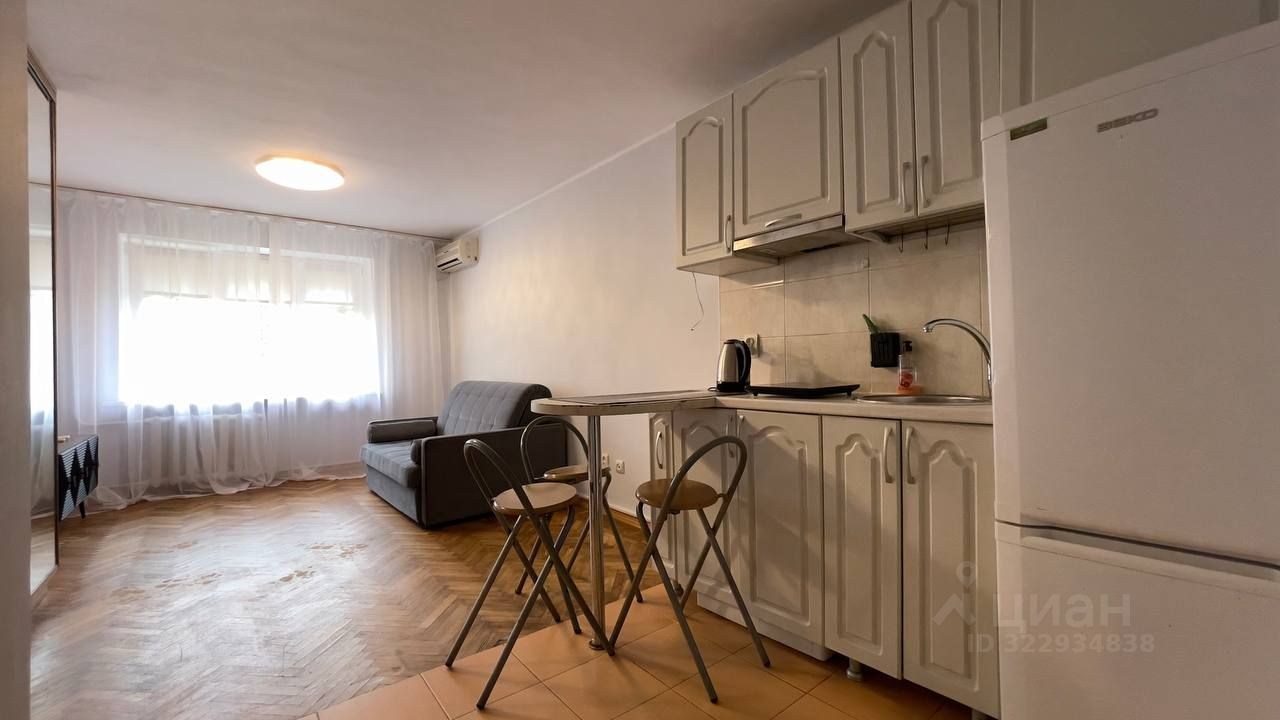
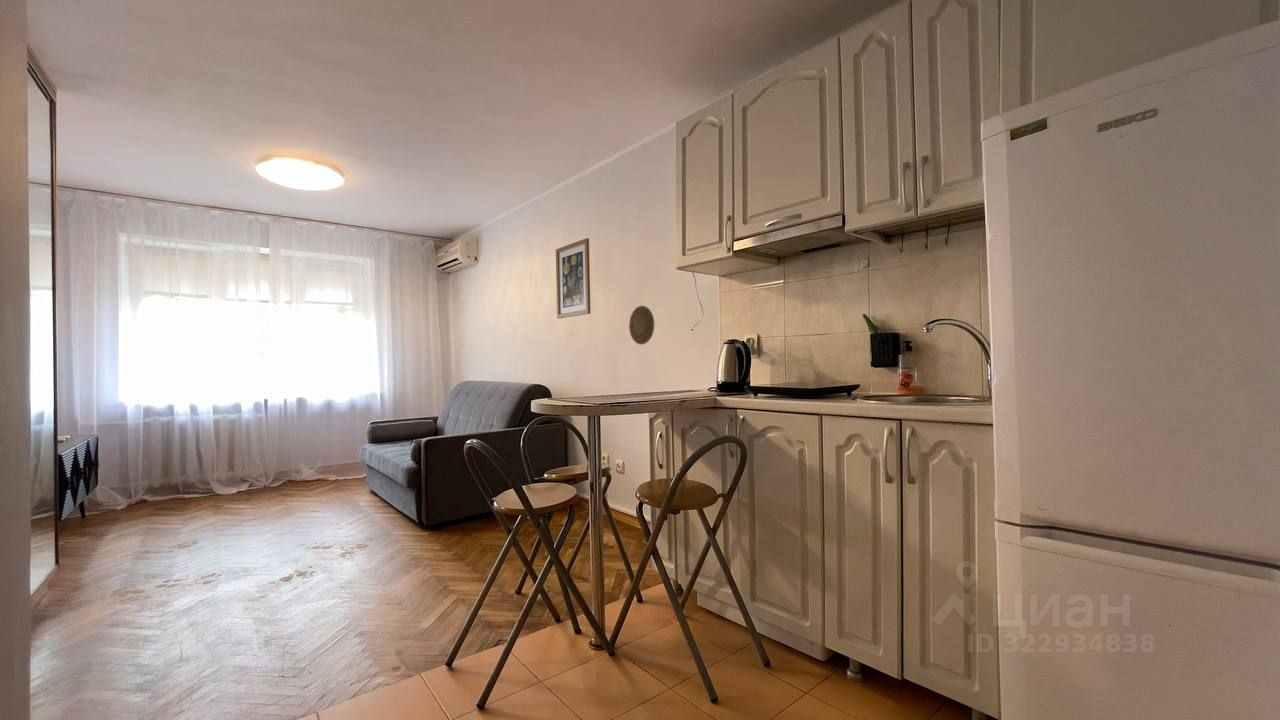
+ wall art [555,237,591,320]
+ decorative plate [628,305,655,346]
